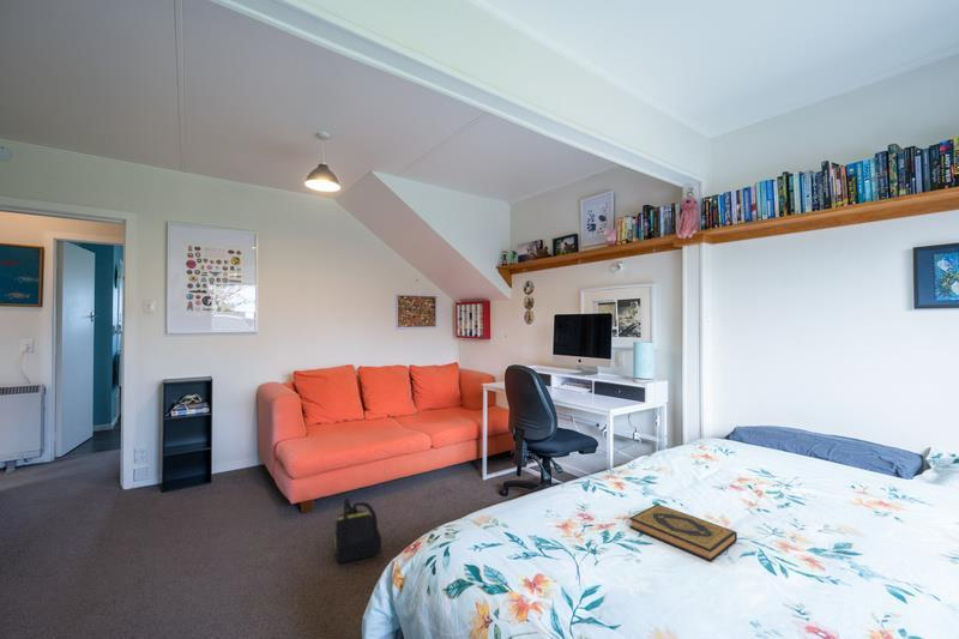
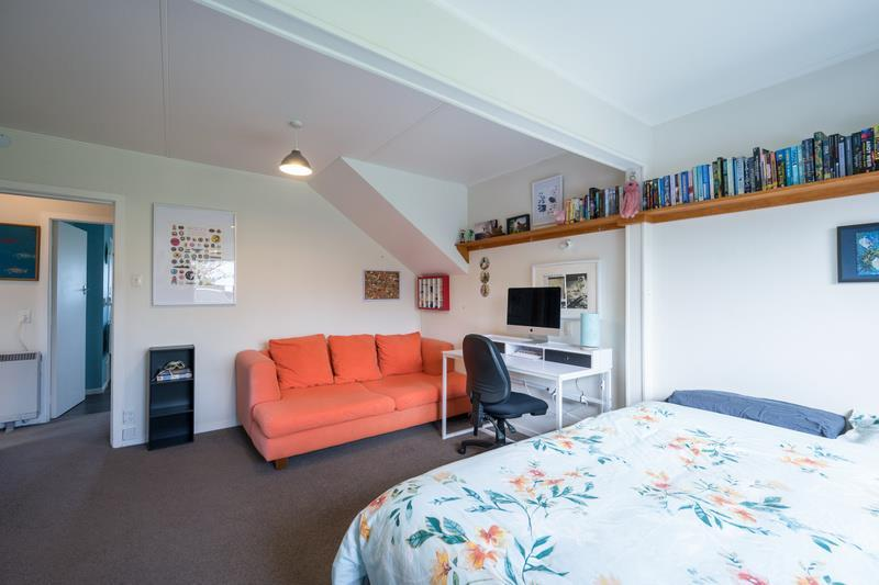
- hardback book [628,504,738,562]
- backpack [333,496,382,565]
